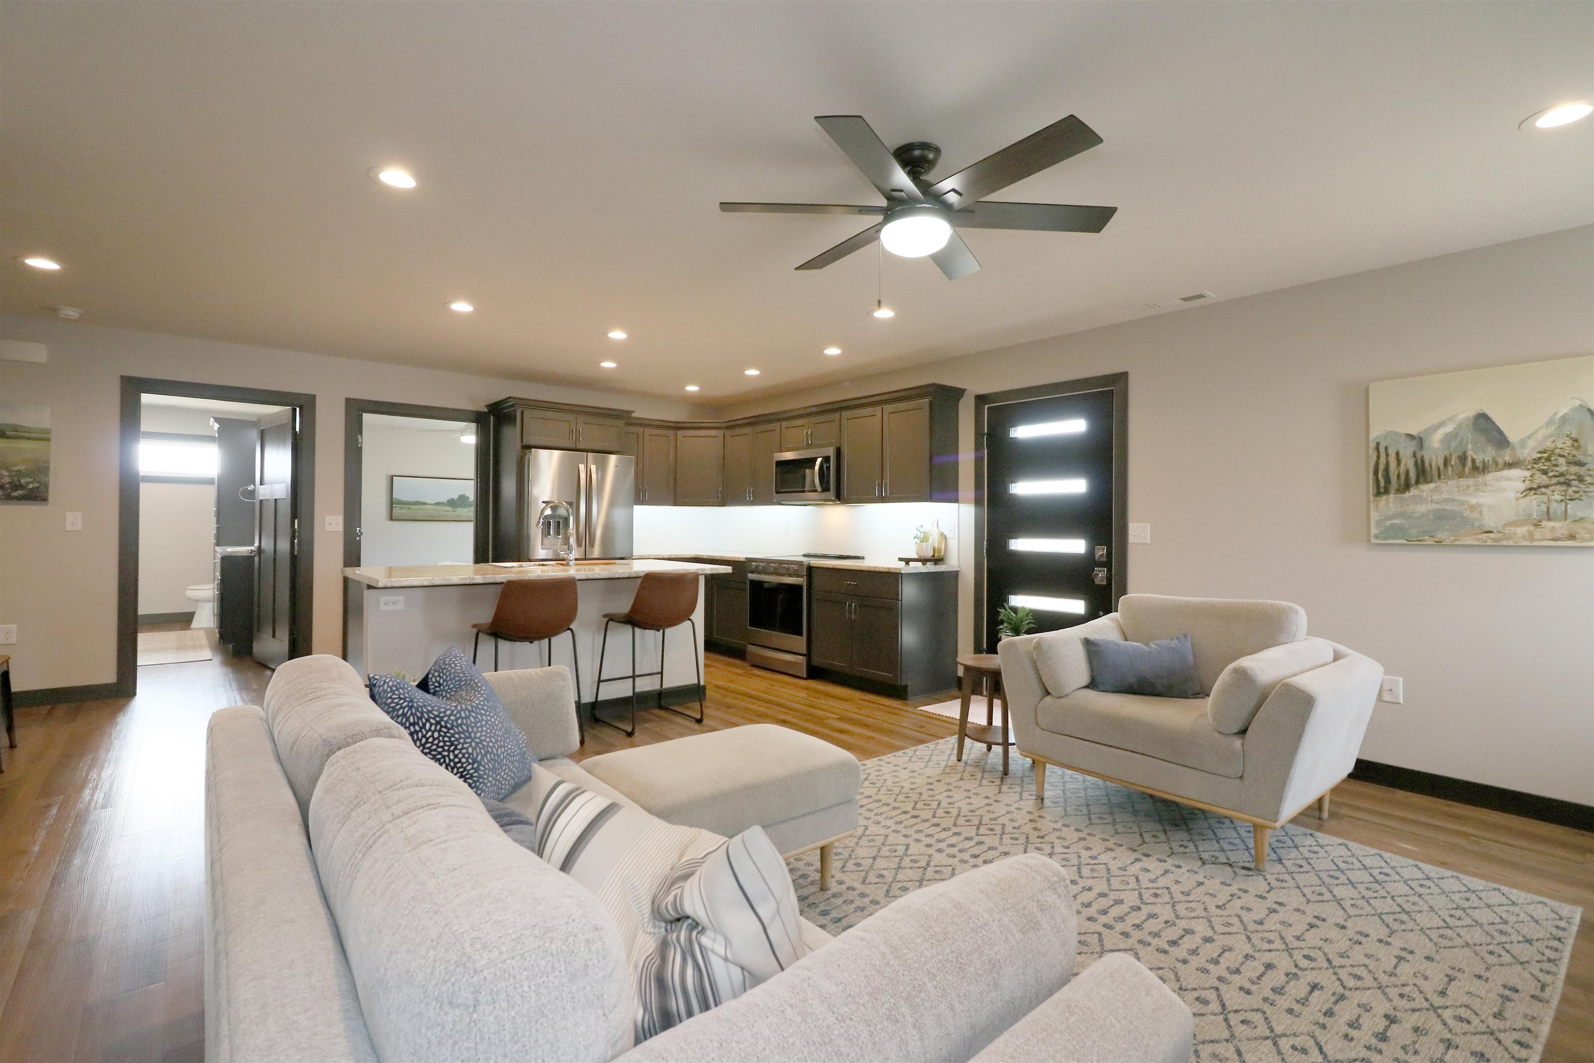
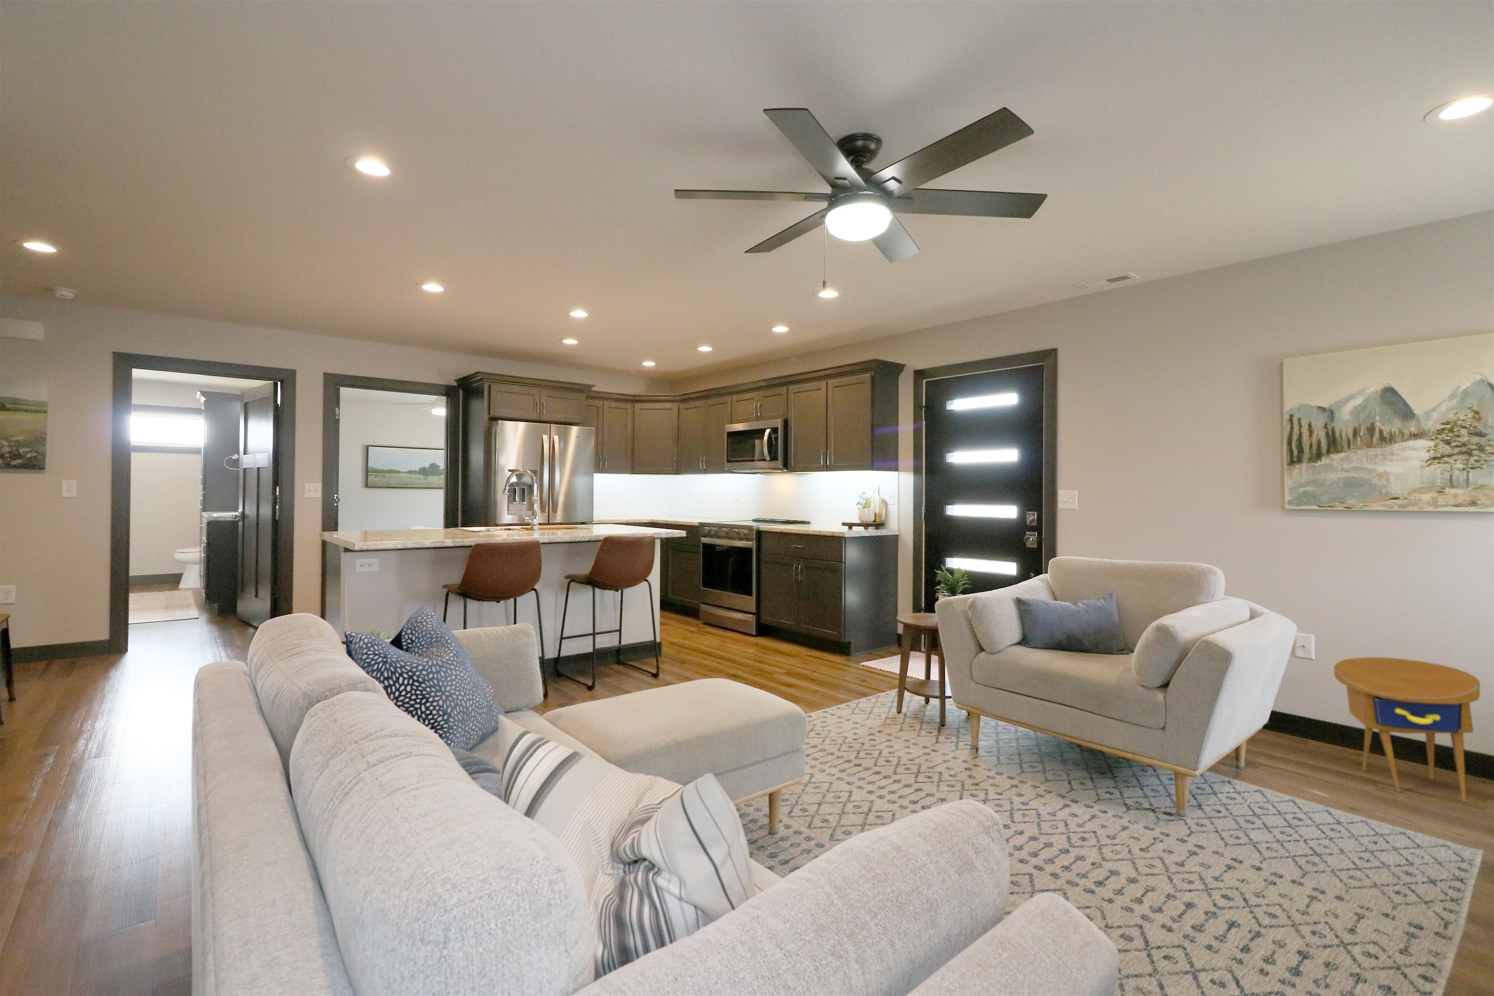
+ side table [1334,657,1481,803]
